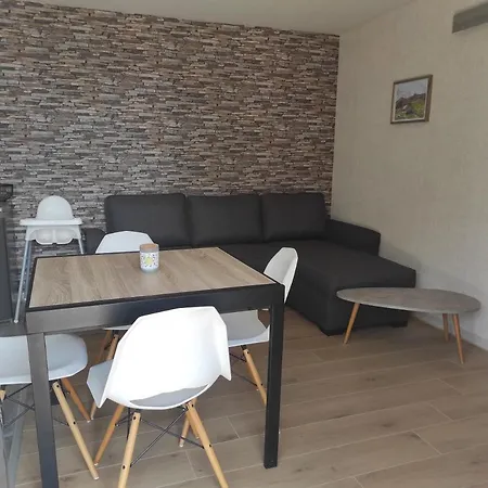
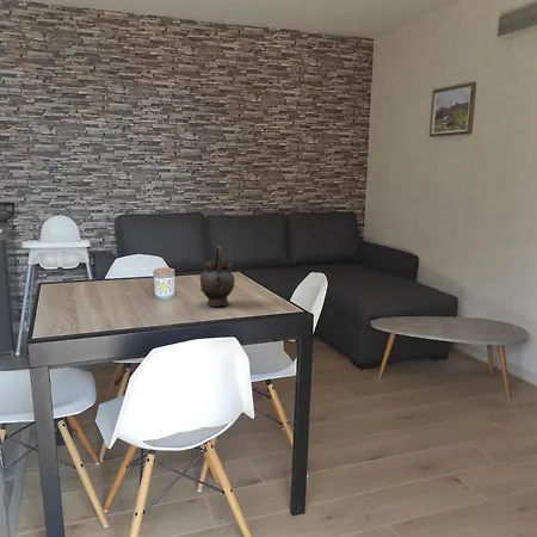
+ teapot [199,245,236,308]
